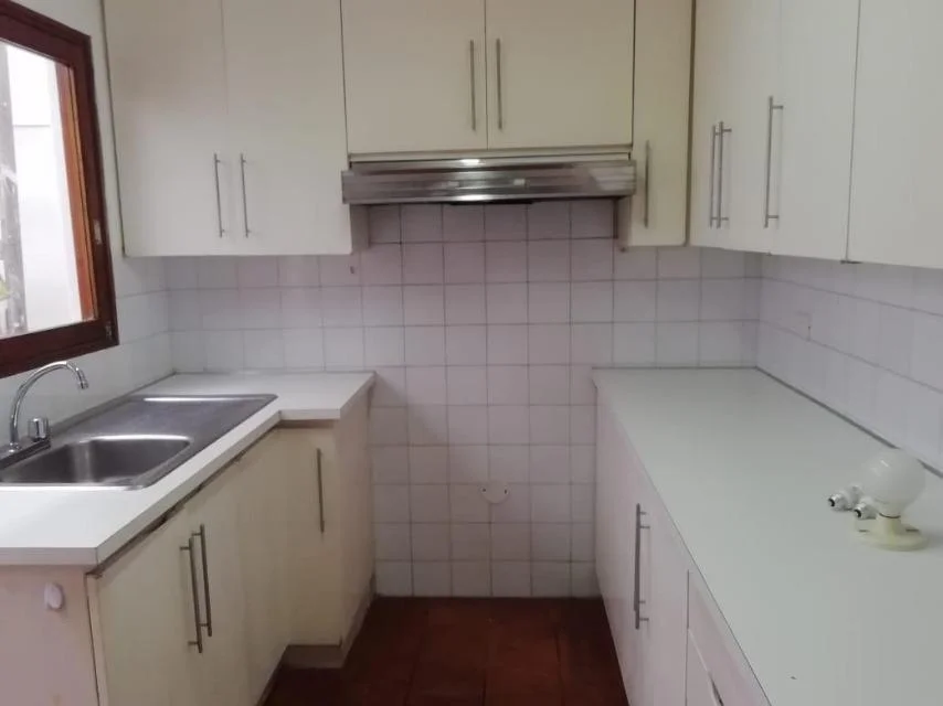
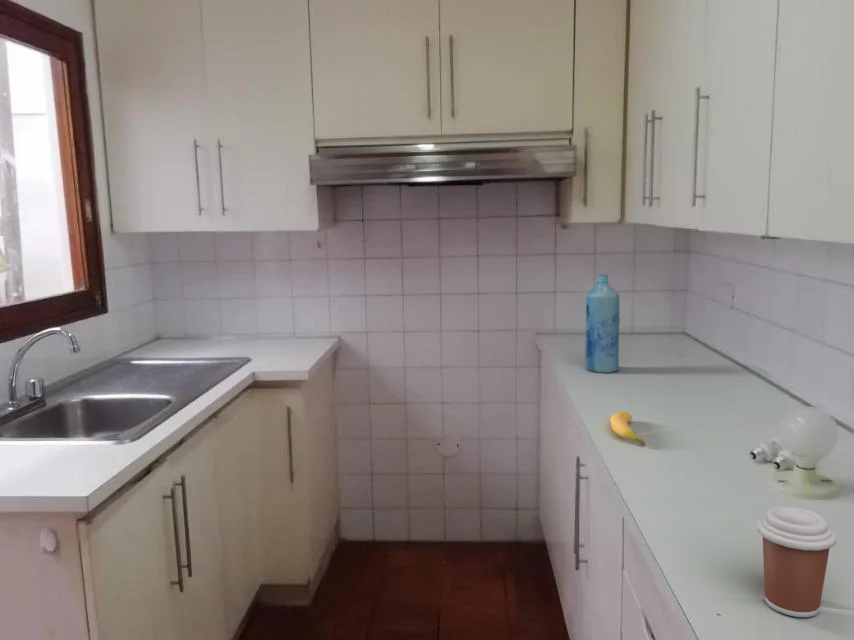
+ banana [609,410,647,446]
+ bottle [584,274,621,374]
+ coffee cup [756,505,837,618]
